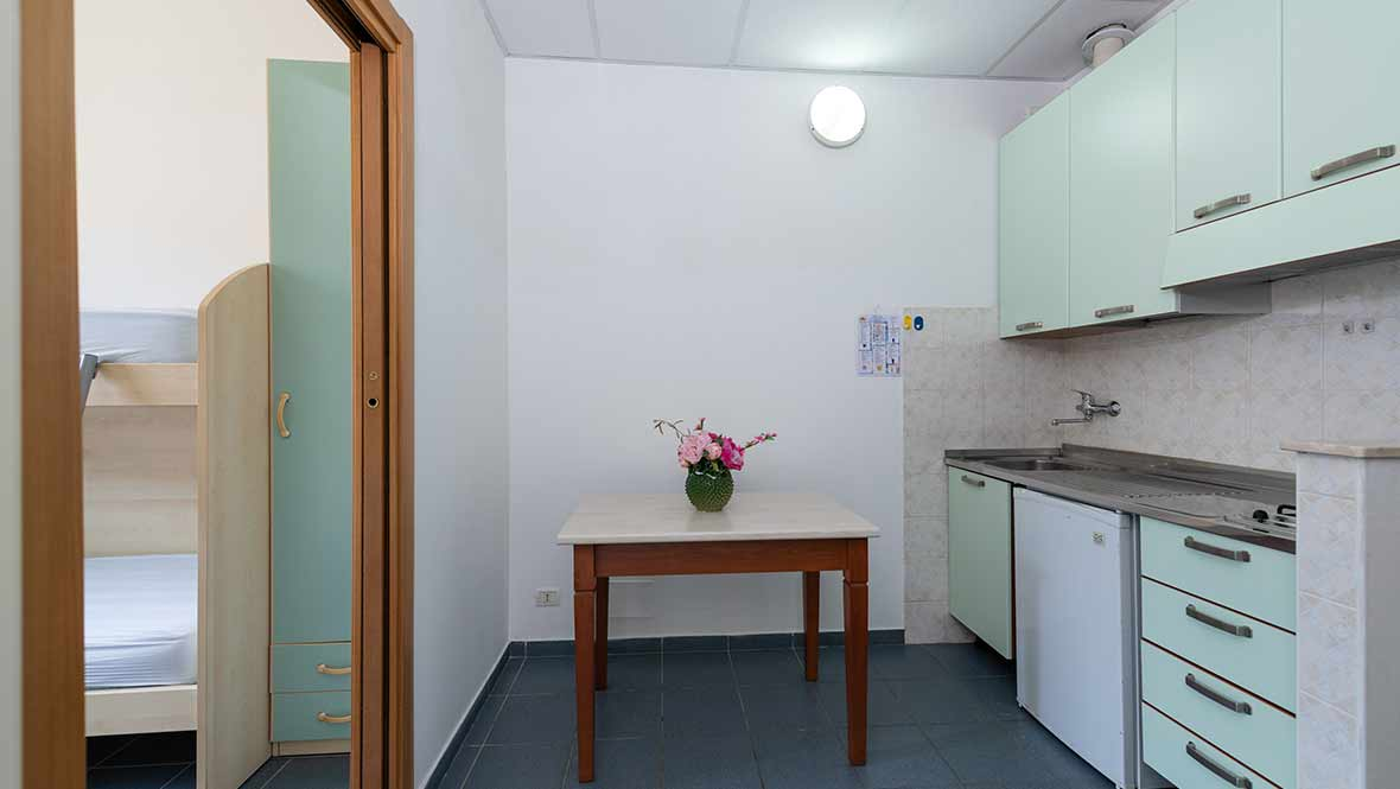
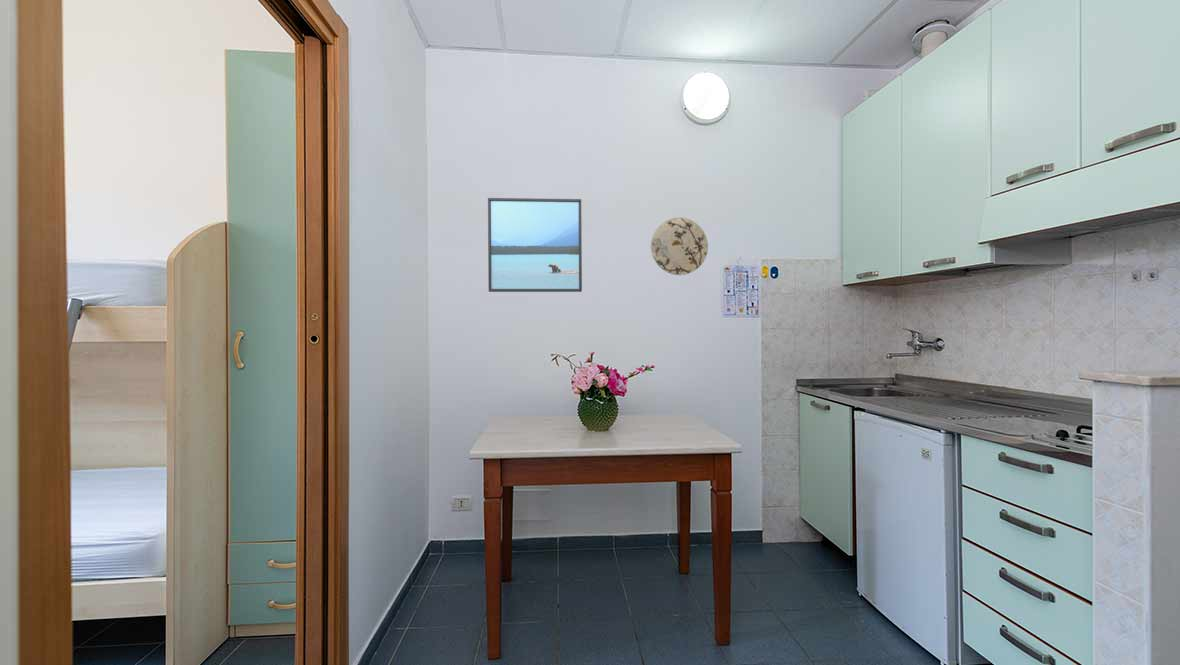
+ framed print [487,197,583,293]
+ decorative plate [650,217,709,276]
